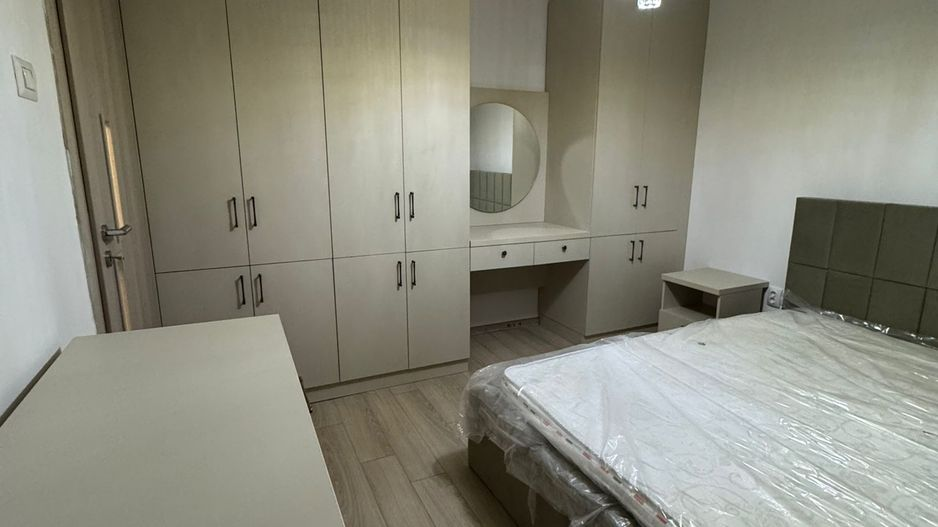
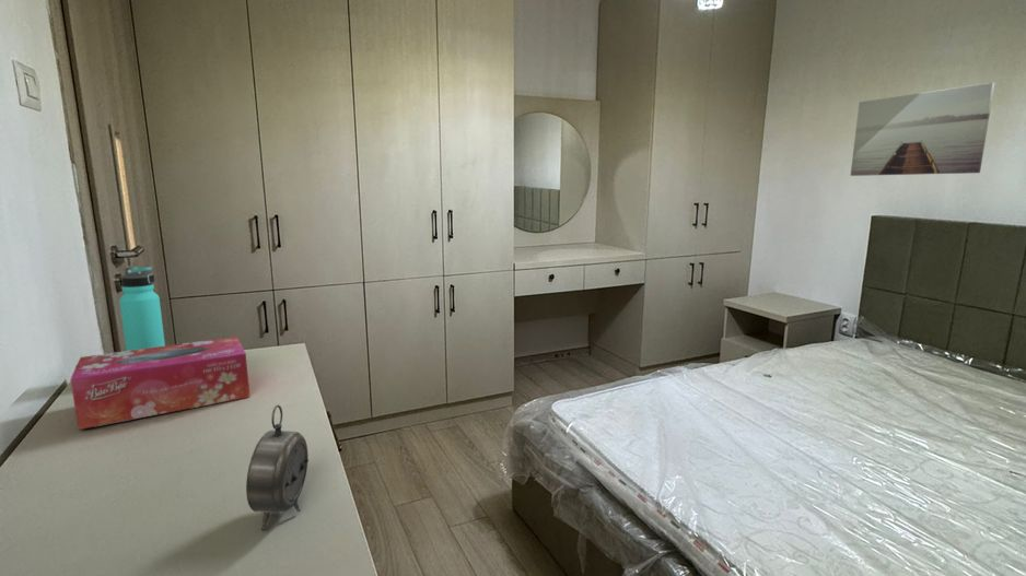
+ wall art [849,82,995,177]
+ thermos bottle [118,266,166,351]
+ tissue box [69,336,250,431]
+ alarm clock [245,403,310,532]
